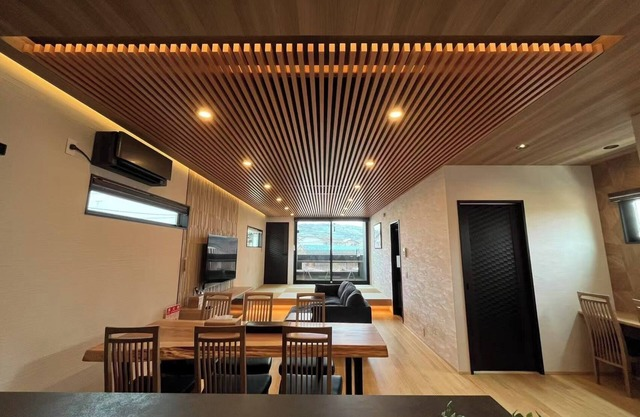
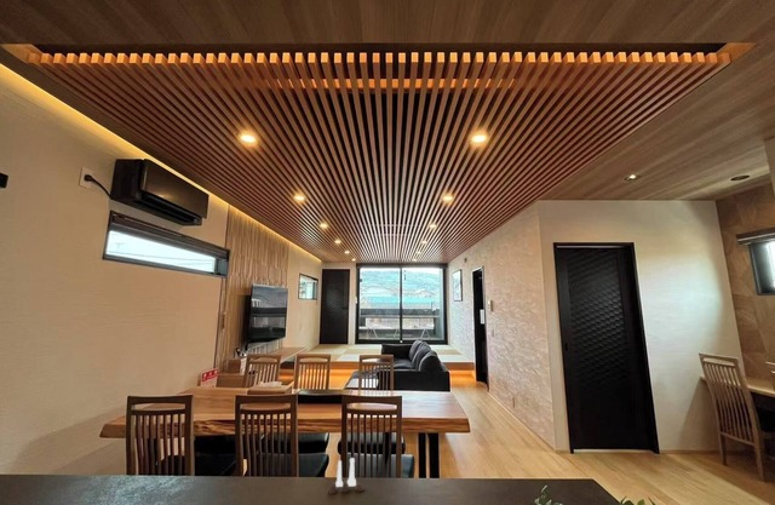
+ salt and pepper shaker set [328,457,366,495]
